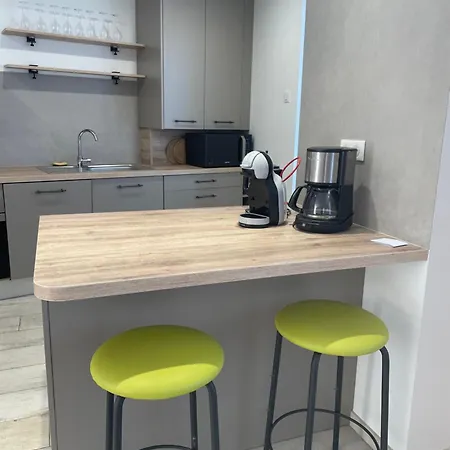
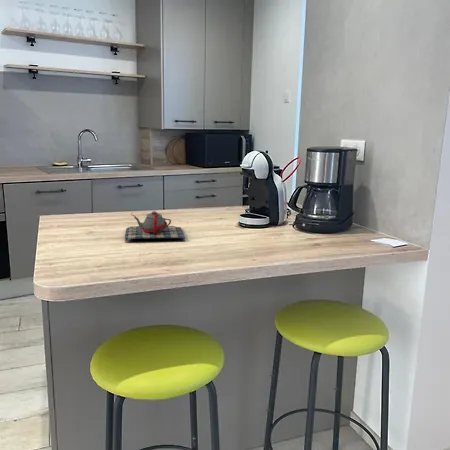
+ teapot [124,210,186,242]
